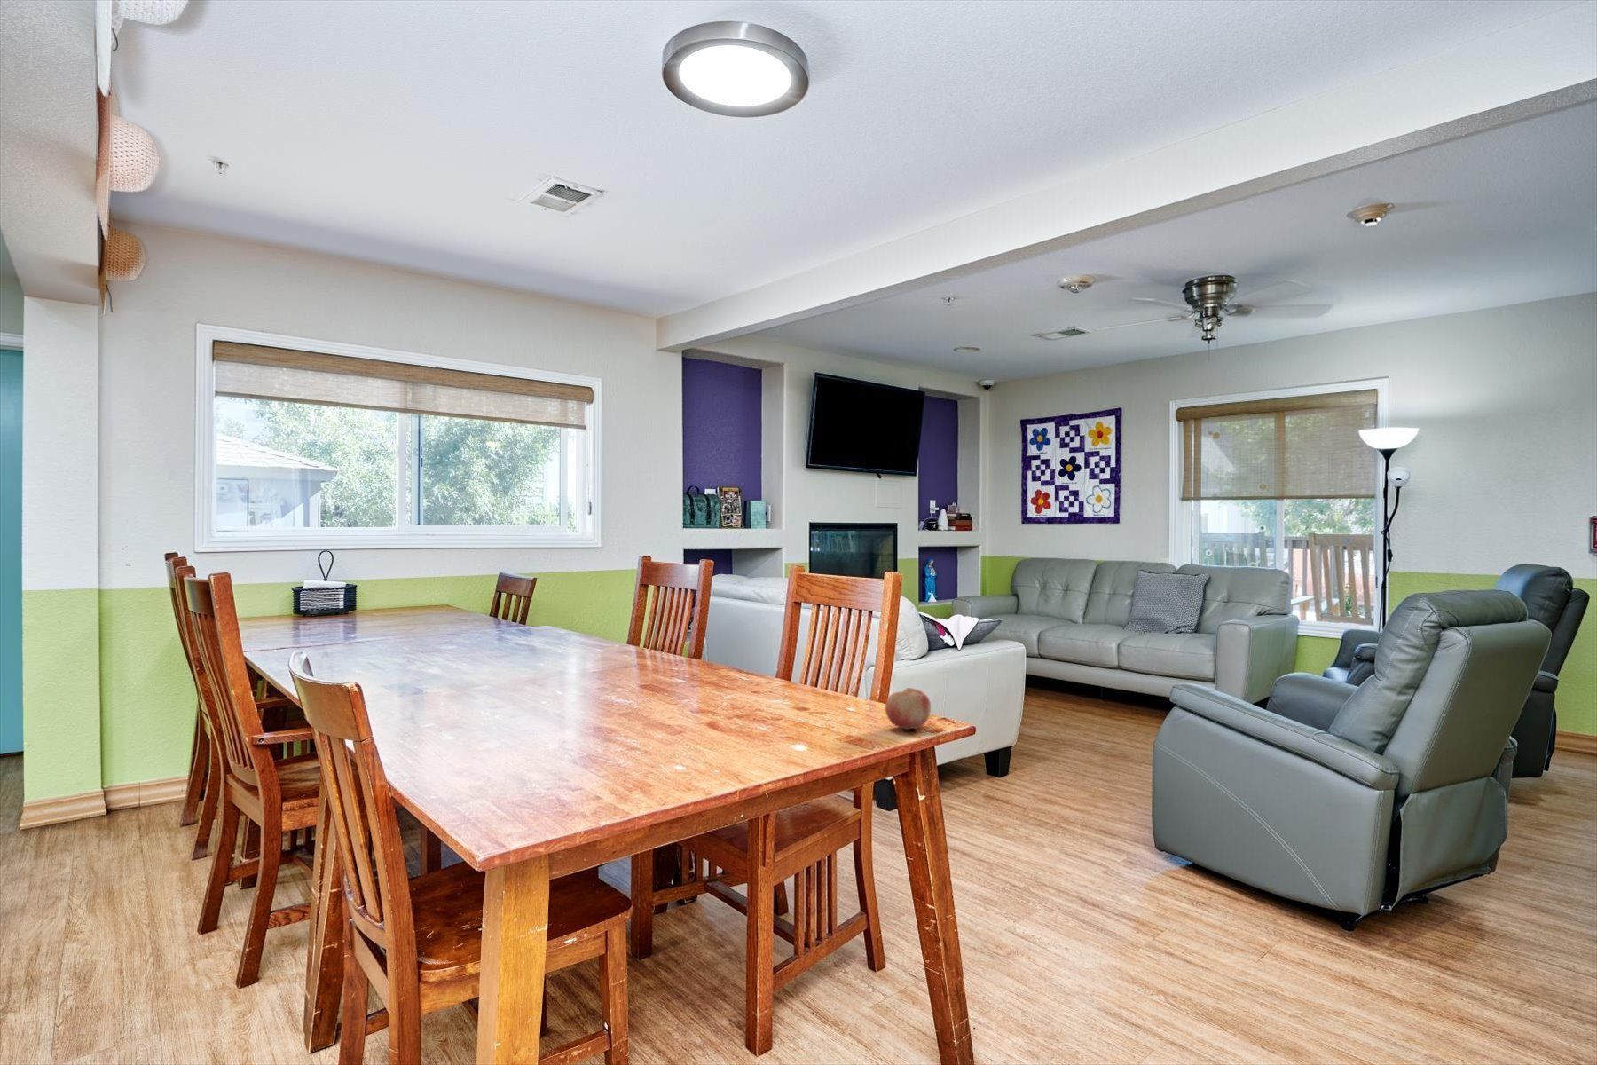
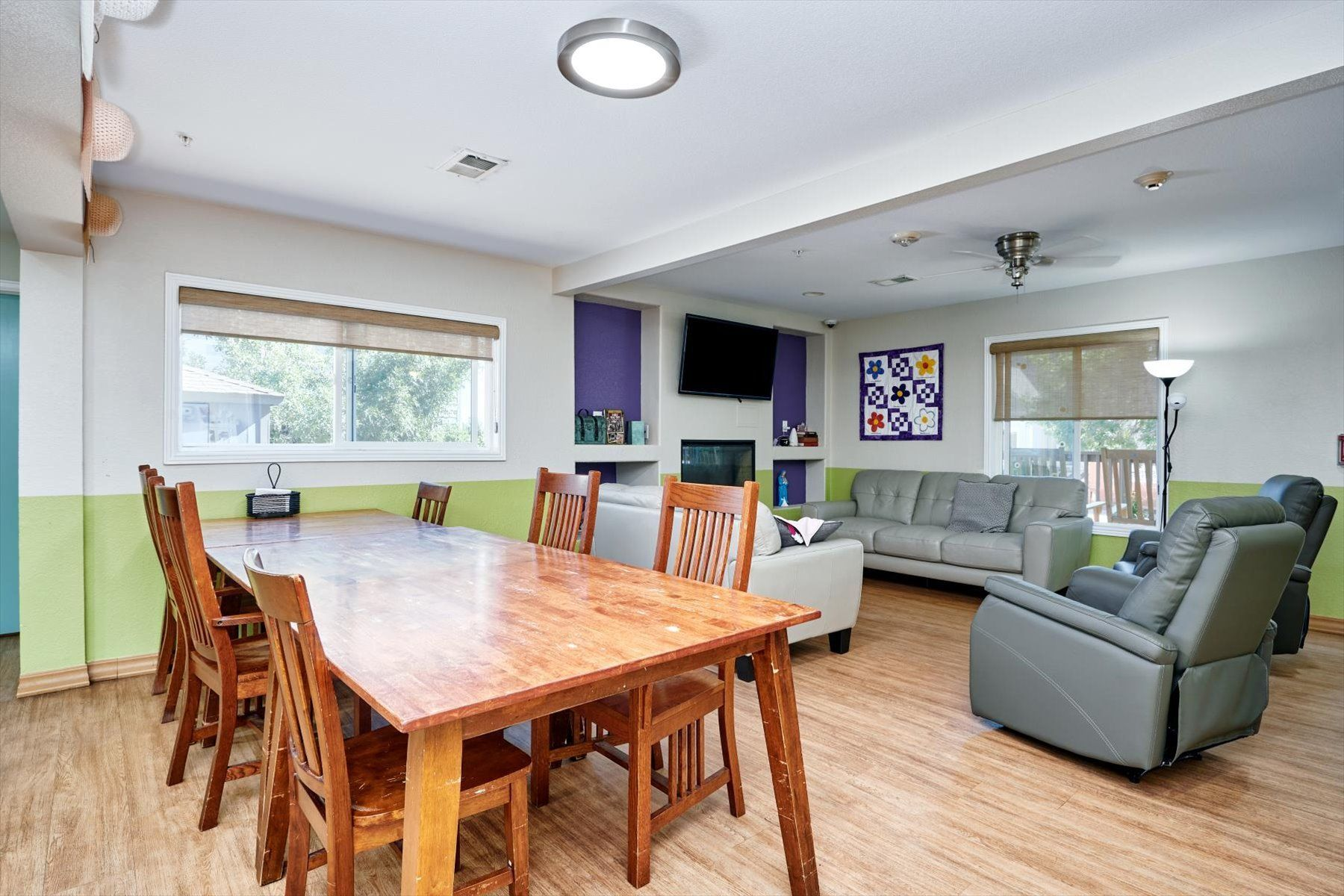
- fruit [884,687,932,731]
